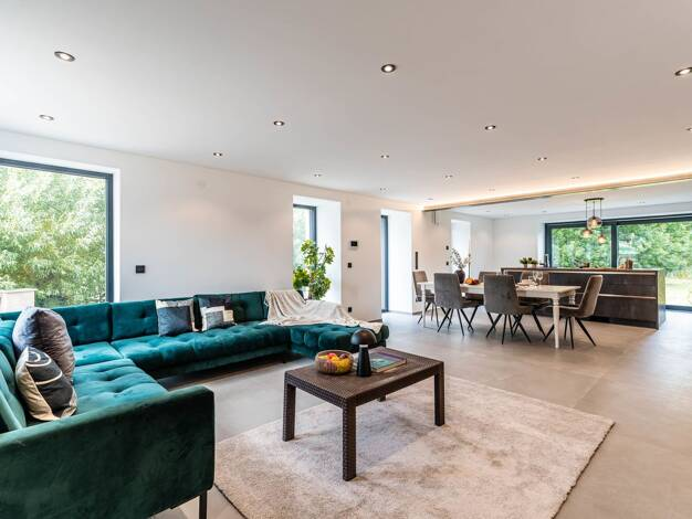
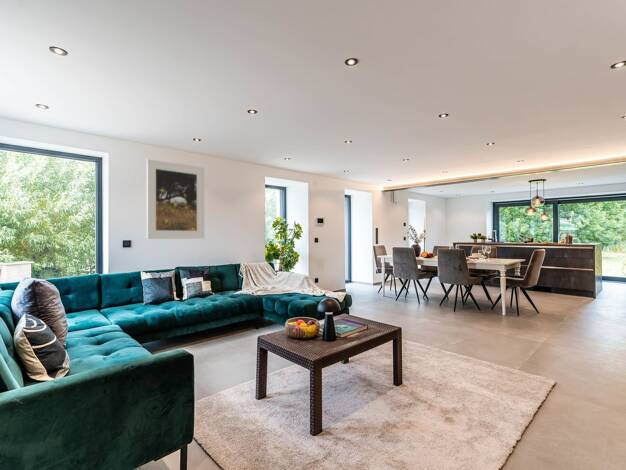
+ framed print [145,158,205,240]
